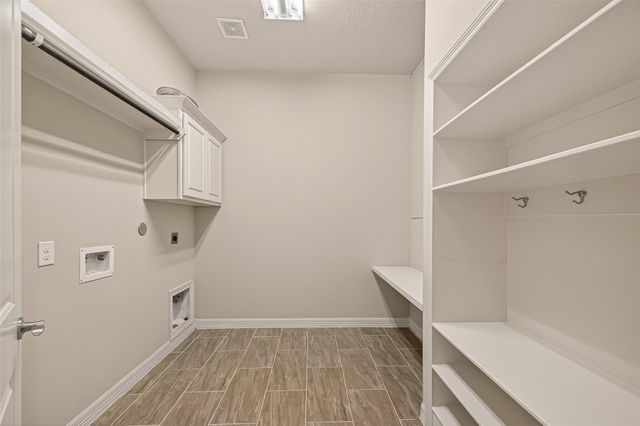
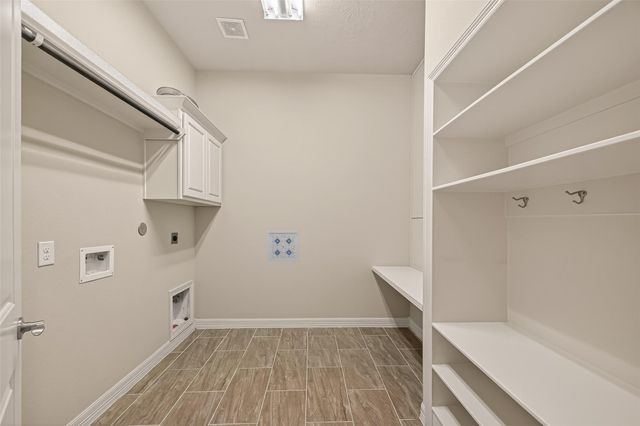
+ wall art [266,230,300,263]
